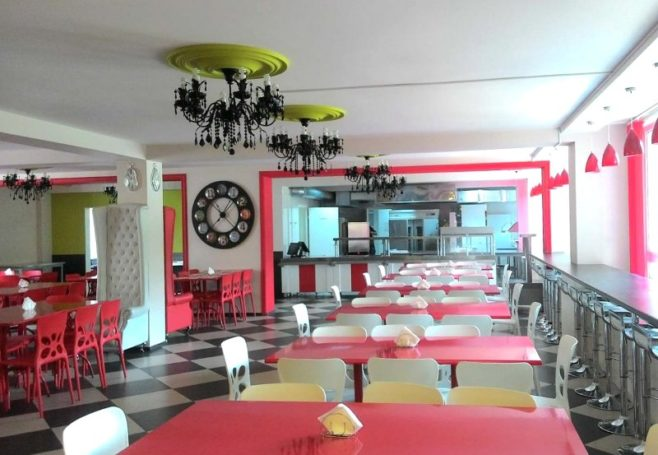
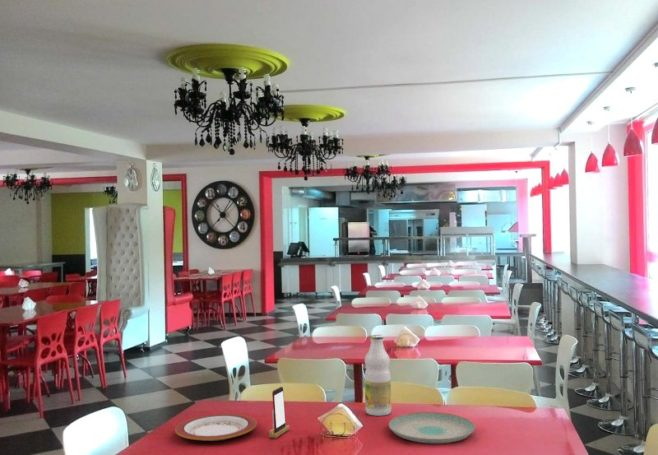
+ smartphone [268,386,290,439]
+ plate [174,413,257,442]
+ bottle [364,334,392,417]
+ plate [388,411,476,445]
